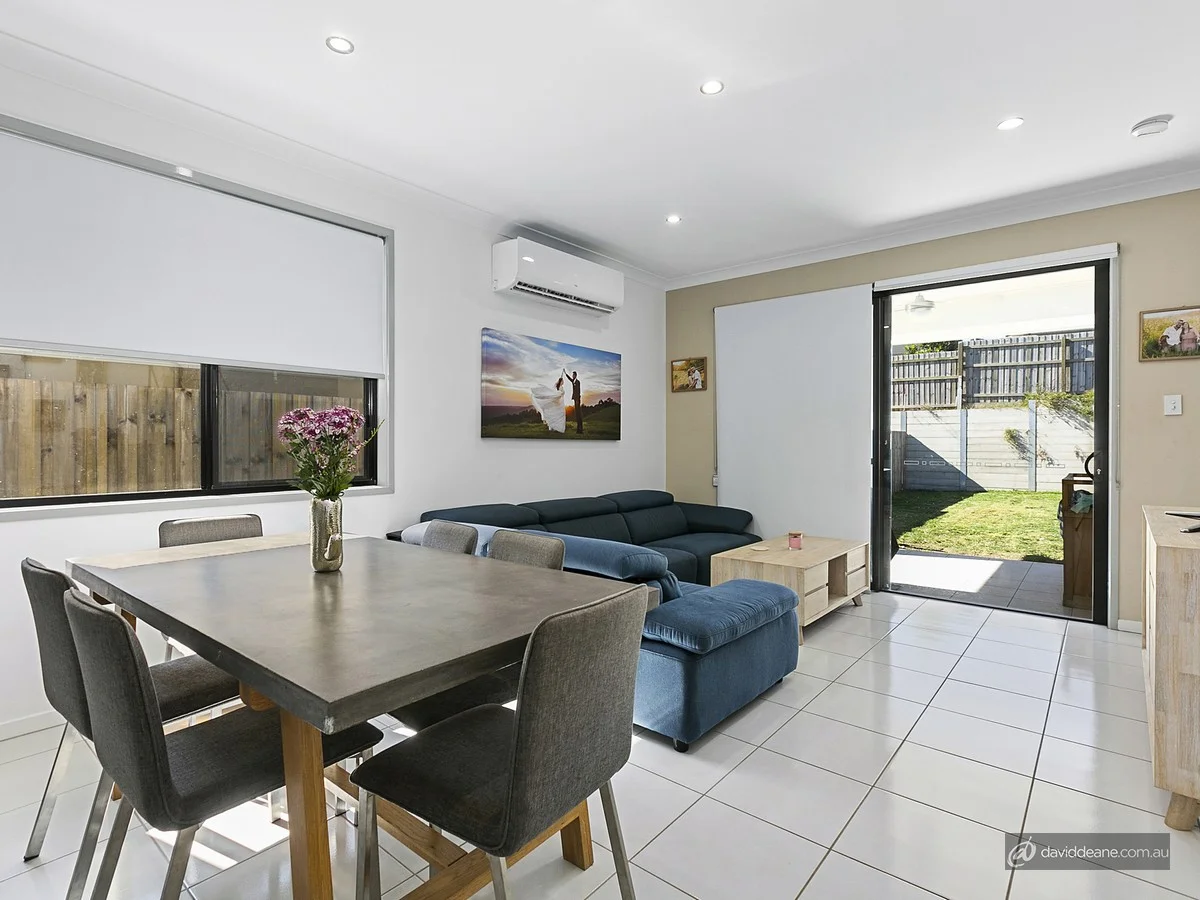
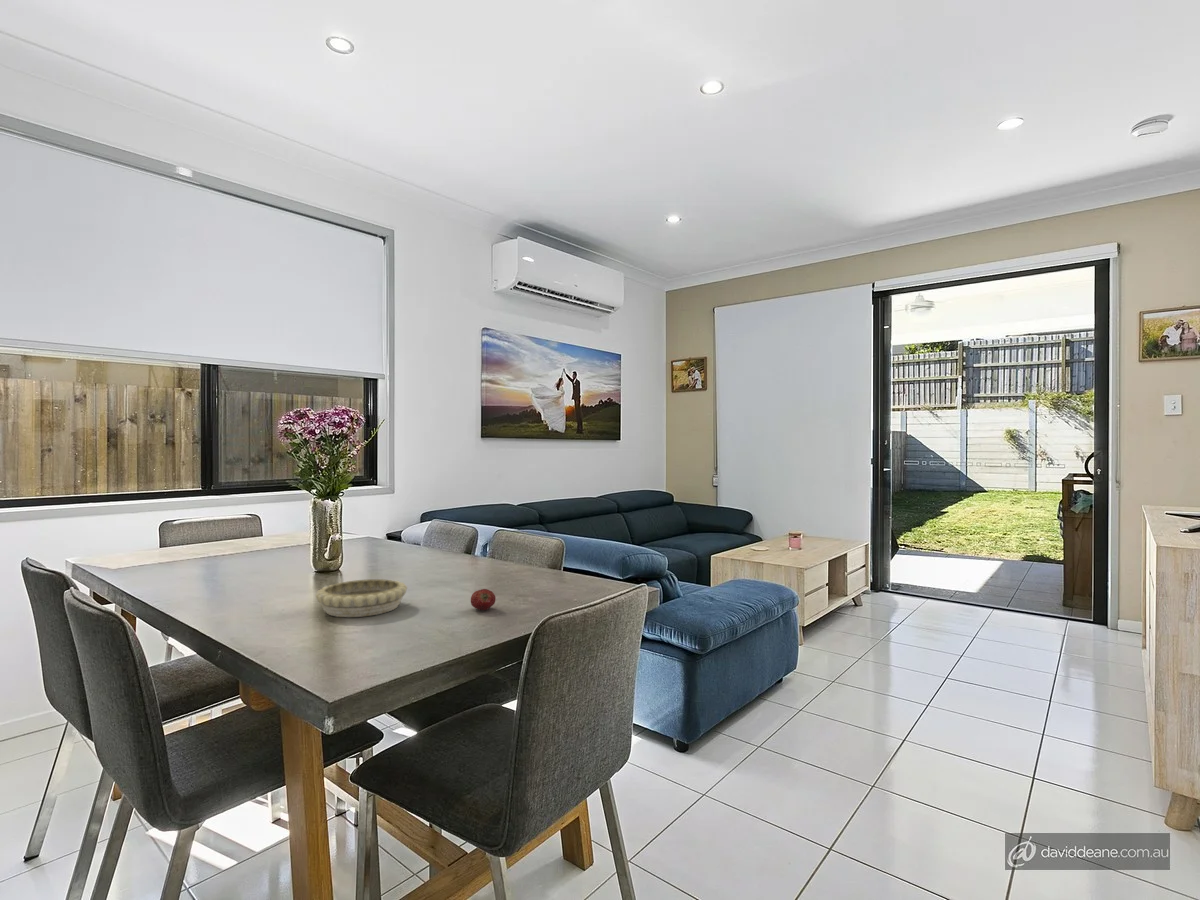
+ fruit [470,588,497,611]
+ decorative bowl [315,578,408,618]
